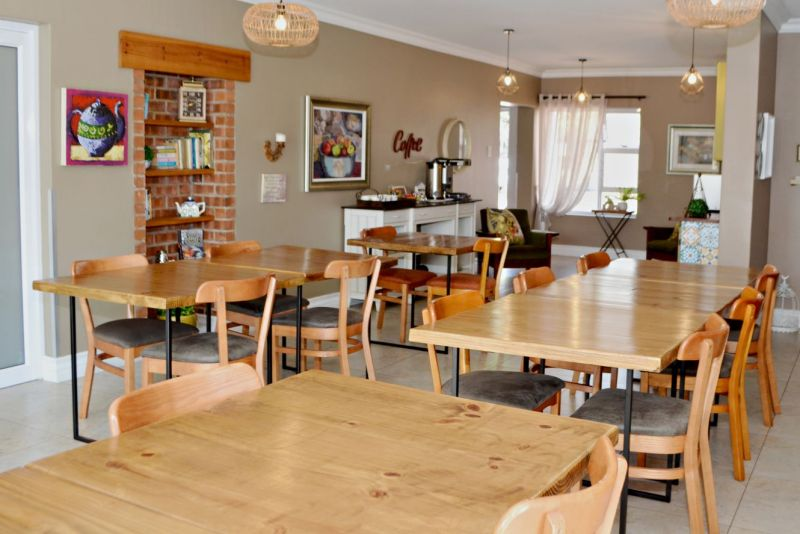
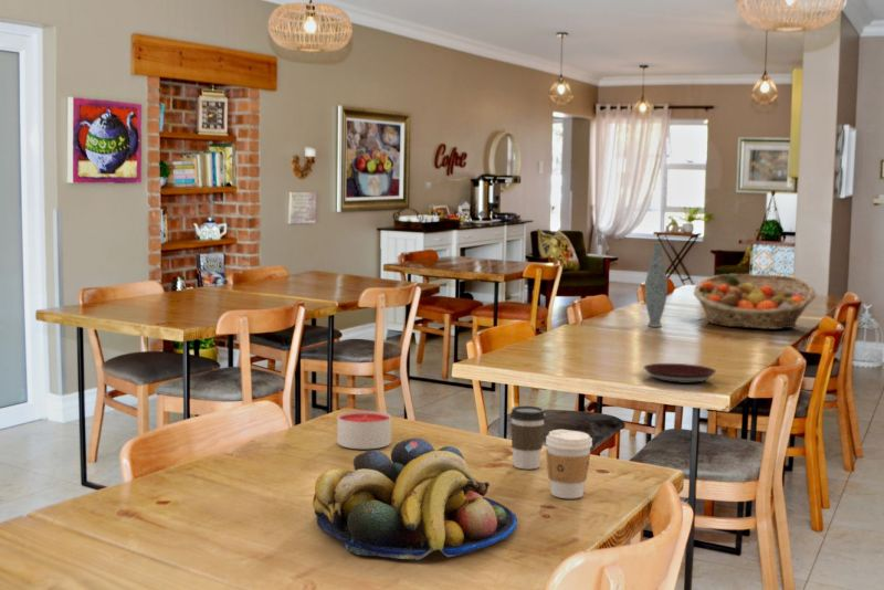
+ coffee cup [509,404,547,471]
+ vase [644,241,669,328]
+ fruit bowl [312,438,518,561]
+ coffee cup [545,429,593,499]
+ plate [642,362,717,384]
+ candle [336,410,392,450]
+ fruit basket [692,273,817,330]
